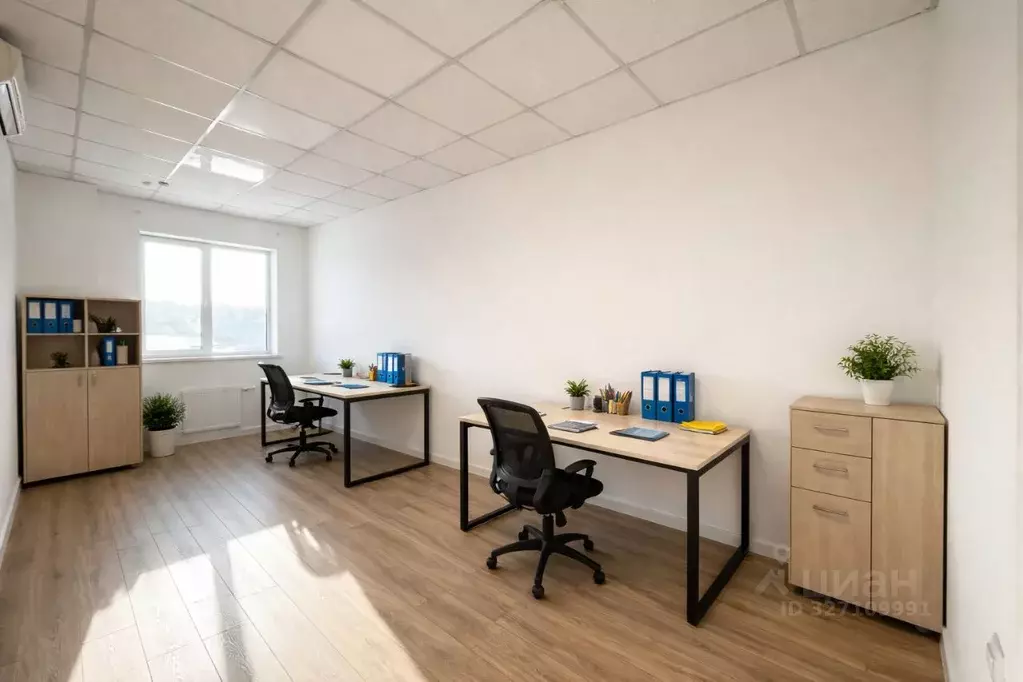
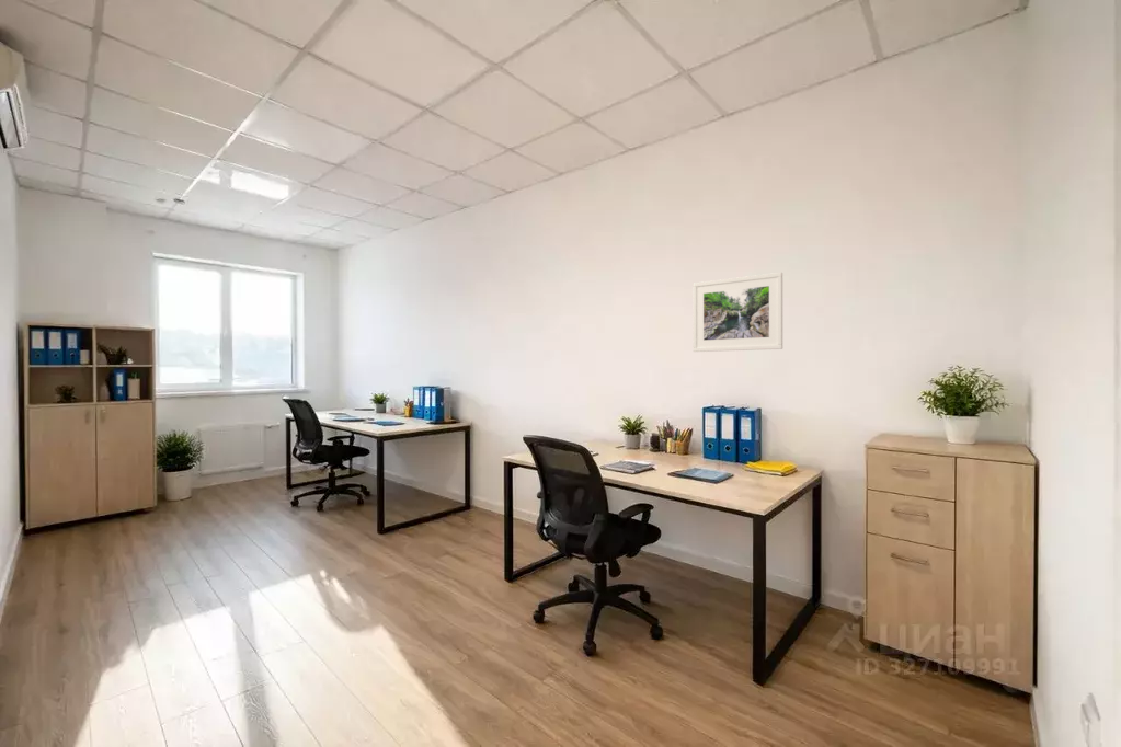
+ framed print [691,272,783,353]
